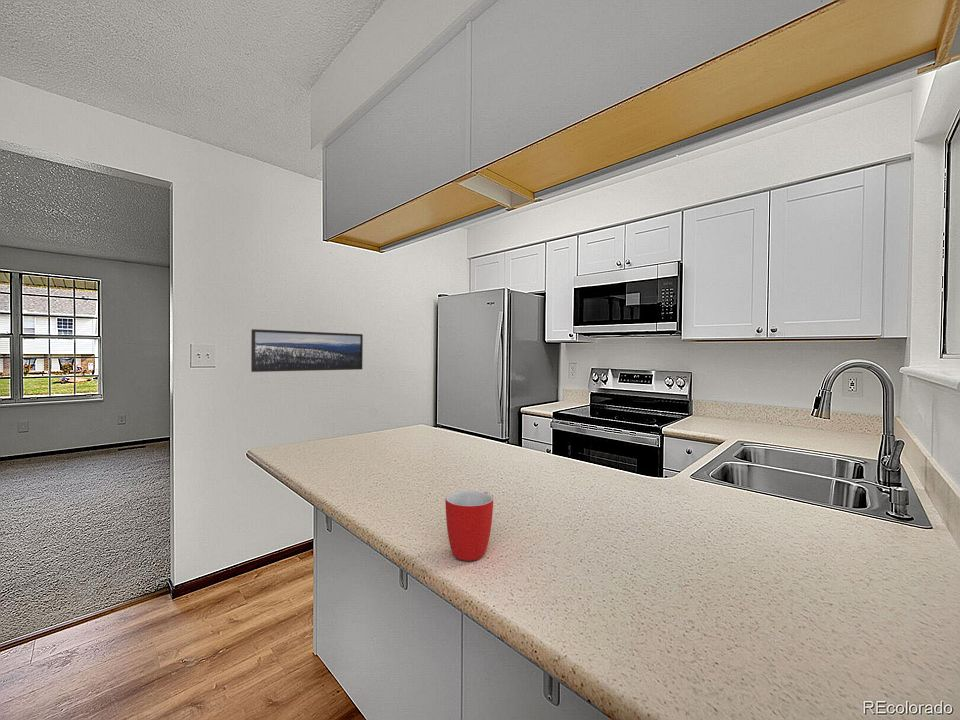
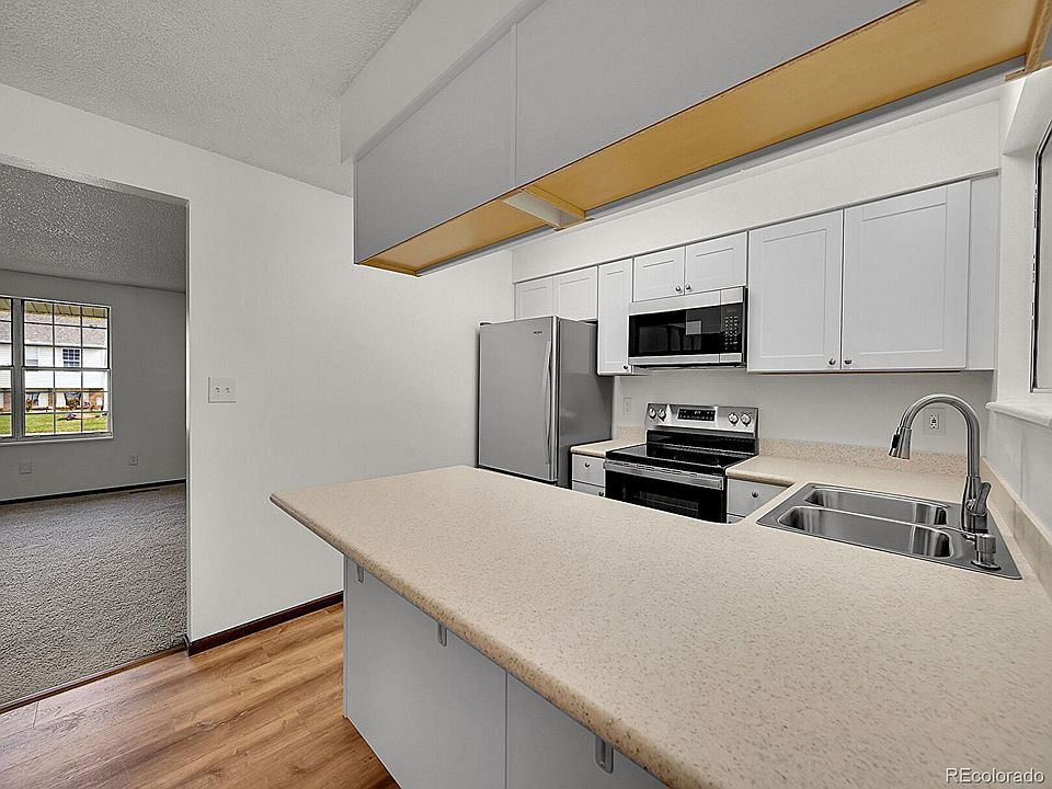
- mug [444,490,494,562]
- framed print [250,328,364,373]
